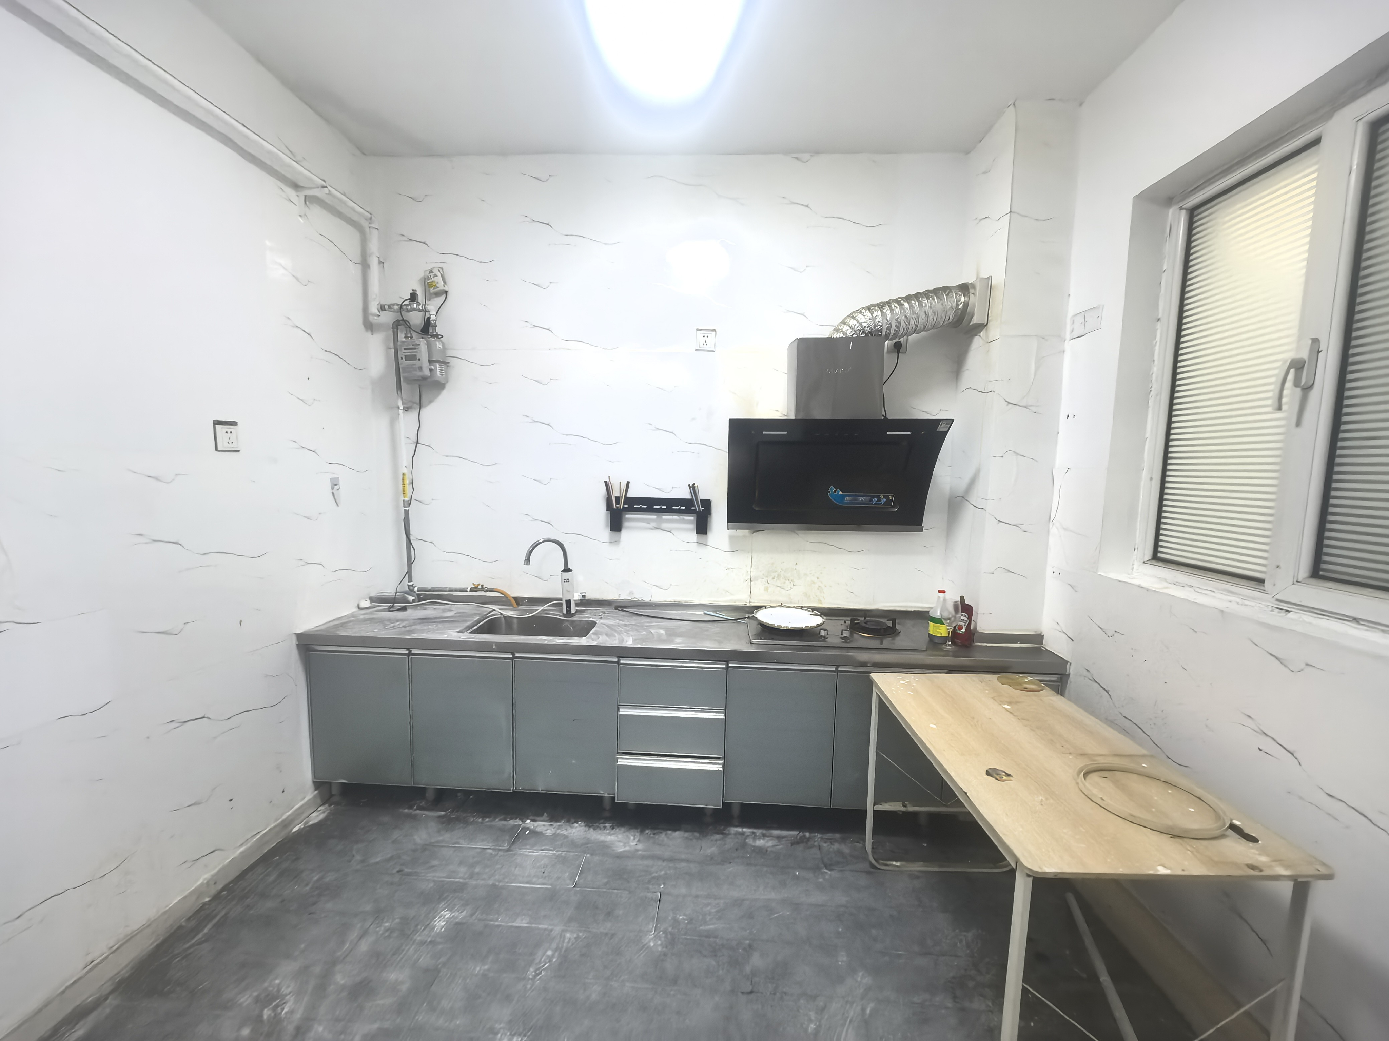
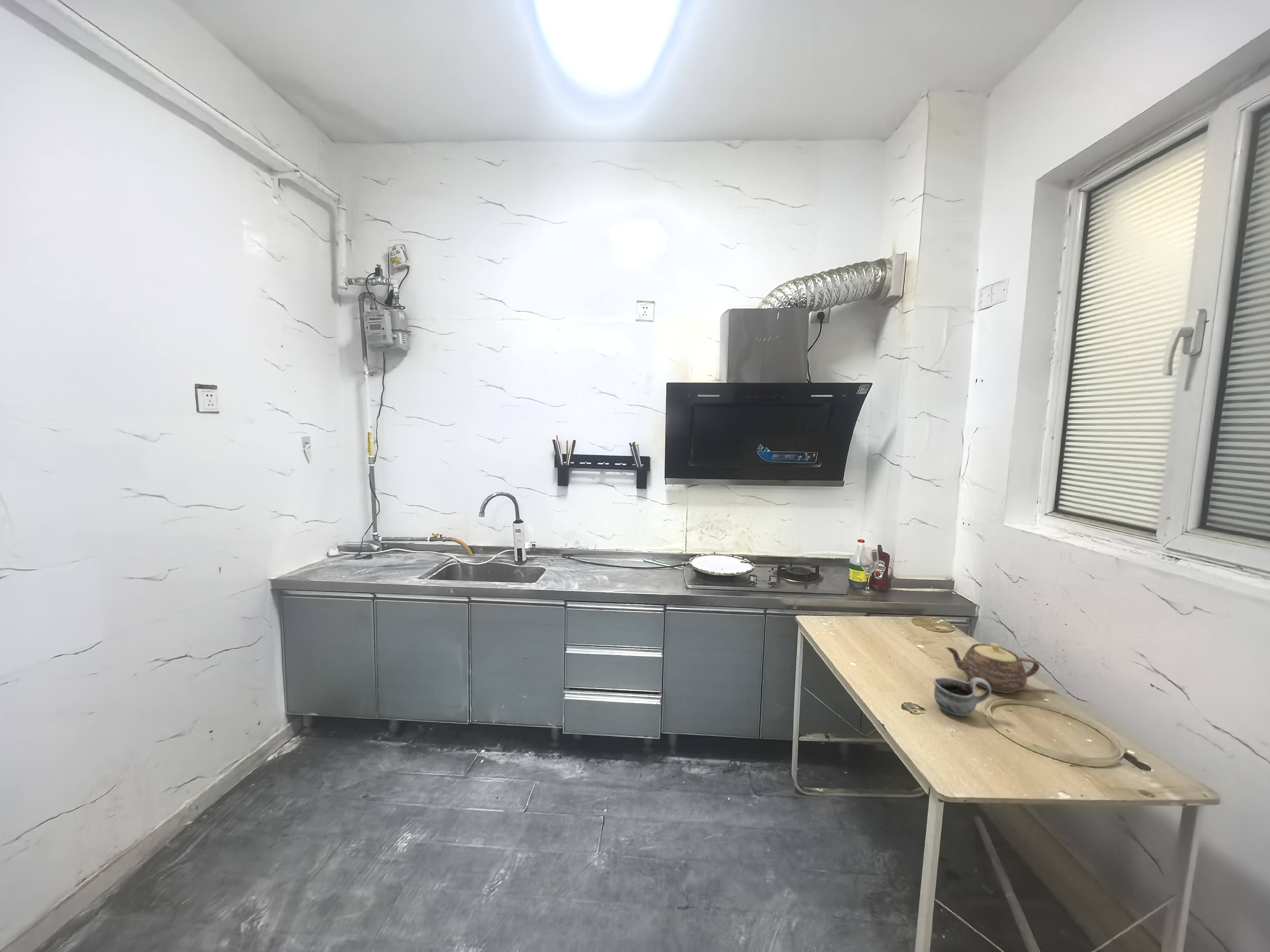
+ teapot [945,642,1040,693]
+ mug [933,677,992,716]
